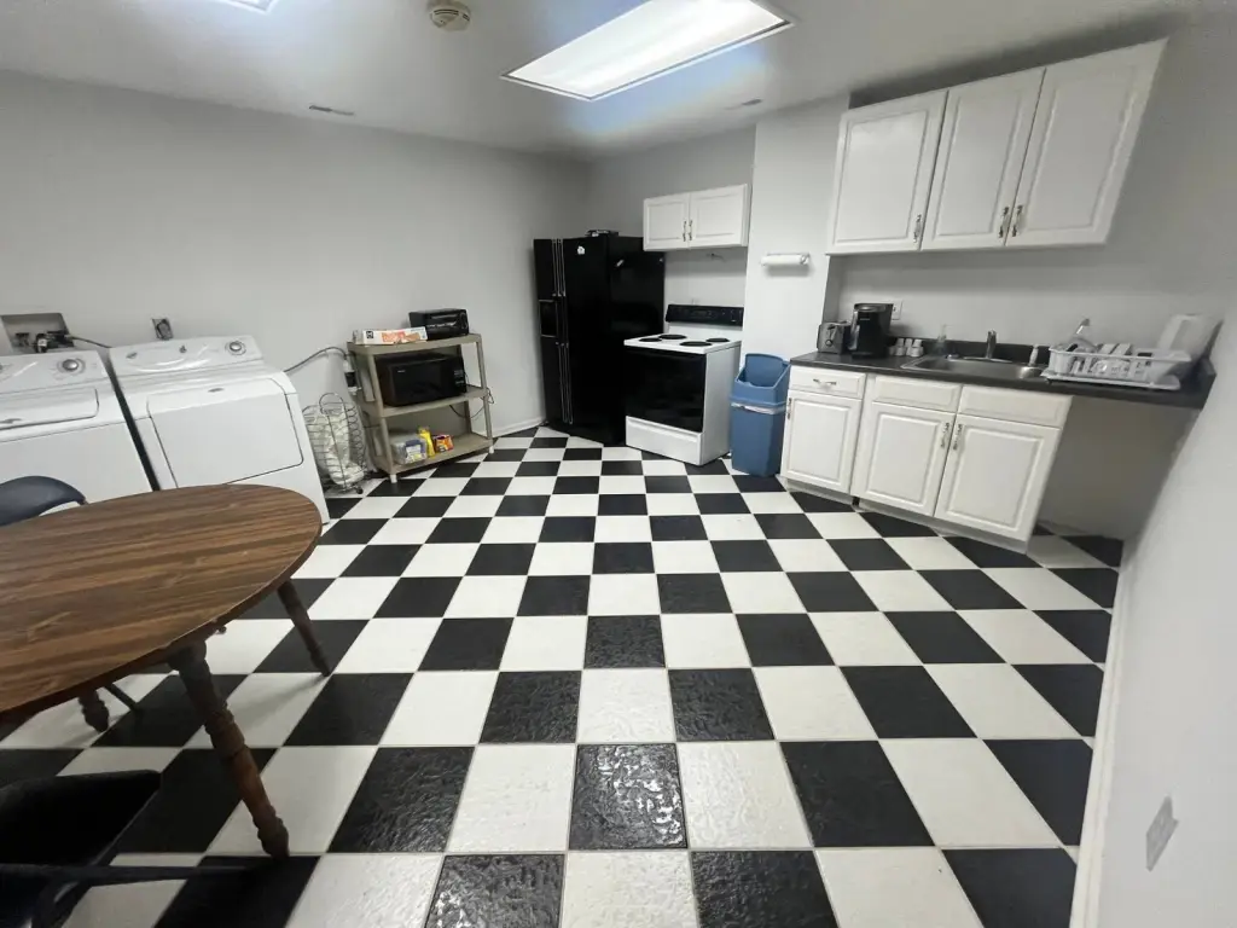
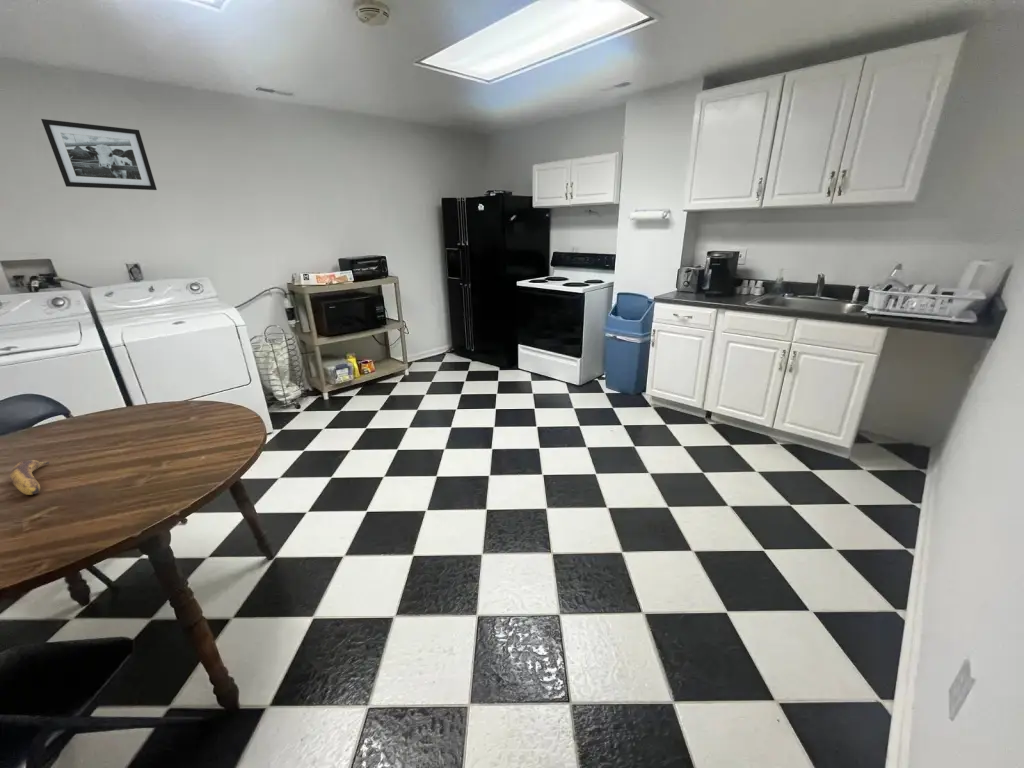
+ picture frame [40,118,158,191]
+ banana [9,459,50,496]
